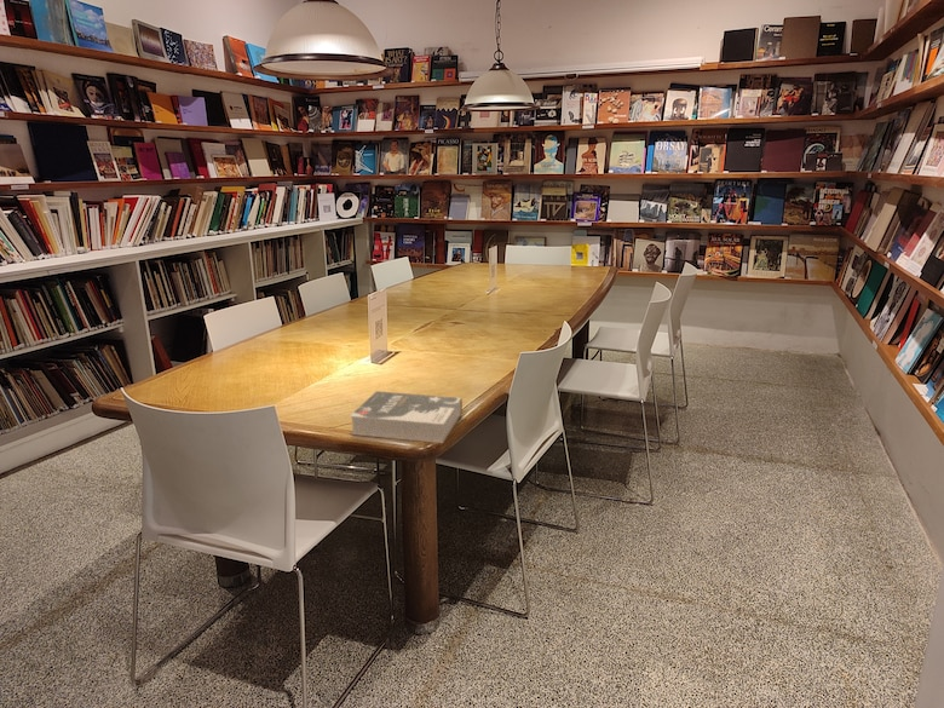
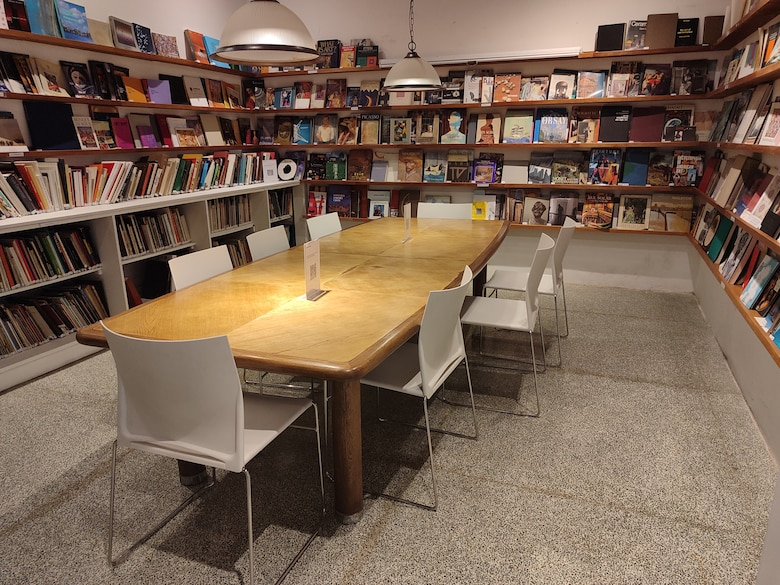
- book [349,390,464,444]
